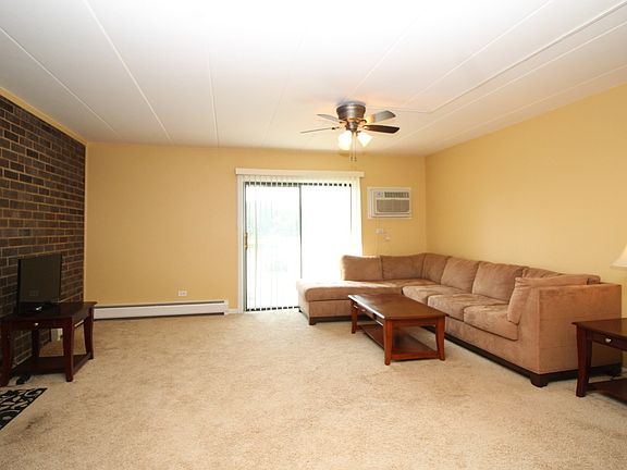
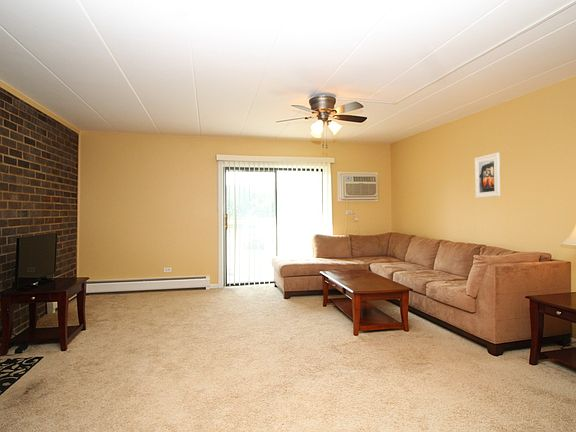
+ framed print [474,152,501,199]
